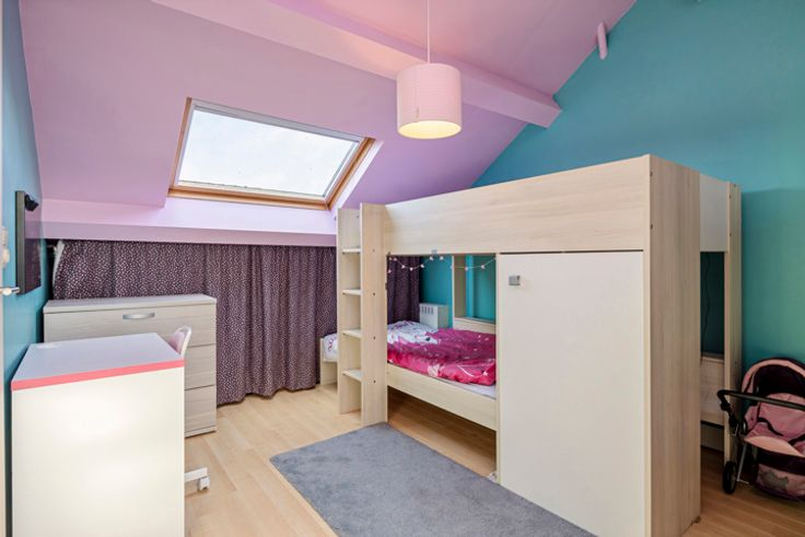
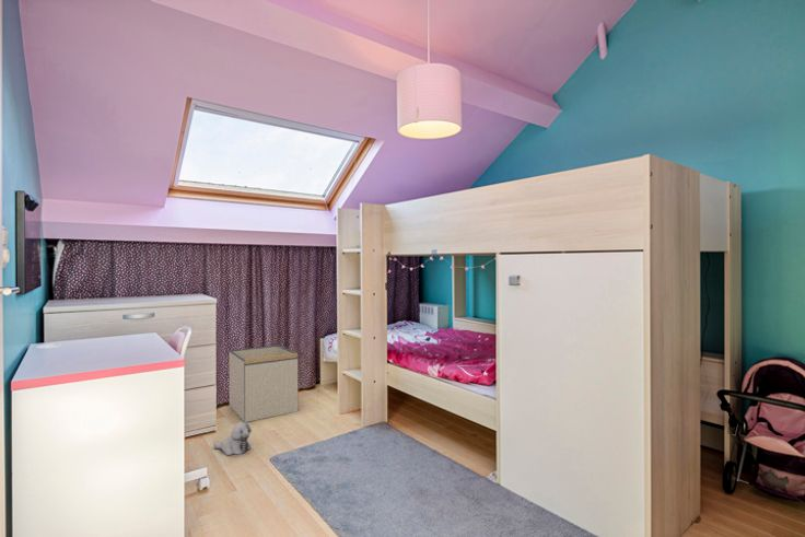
+ plush toy [212,421,253,456]
+ storage bin [229,343,300,422]
